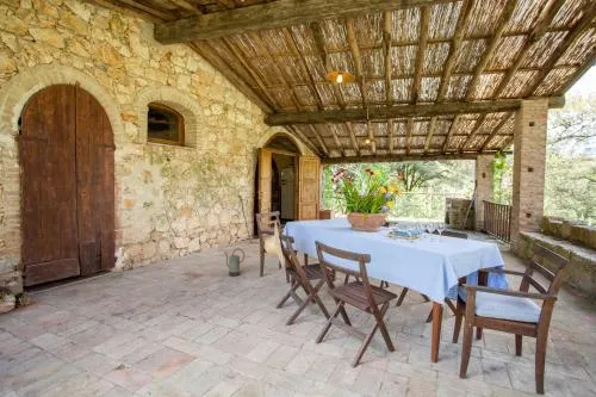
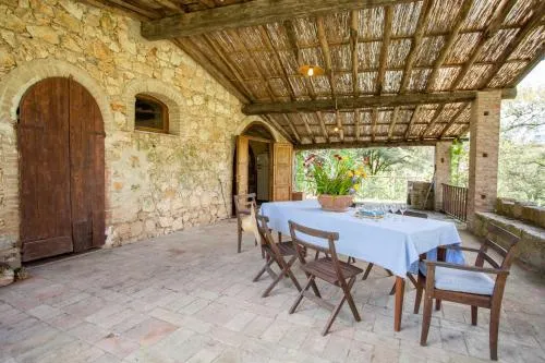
- watering can [224,247,246,278]
